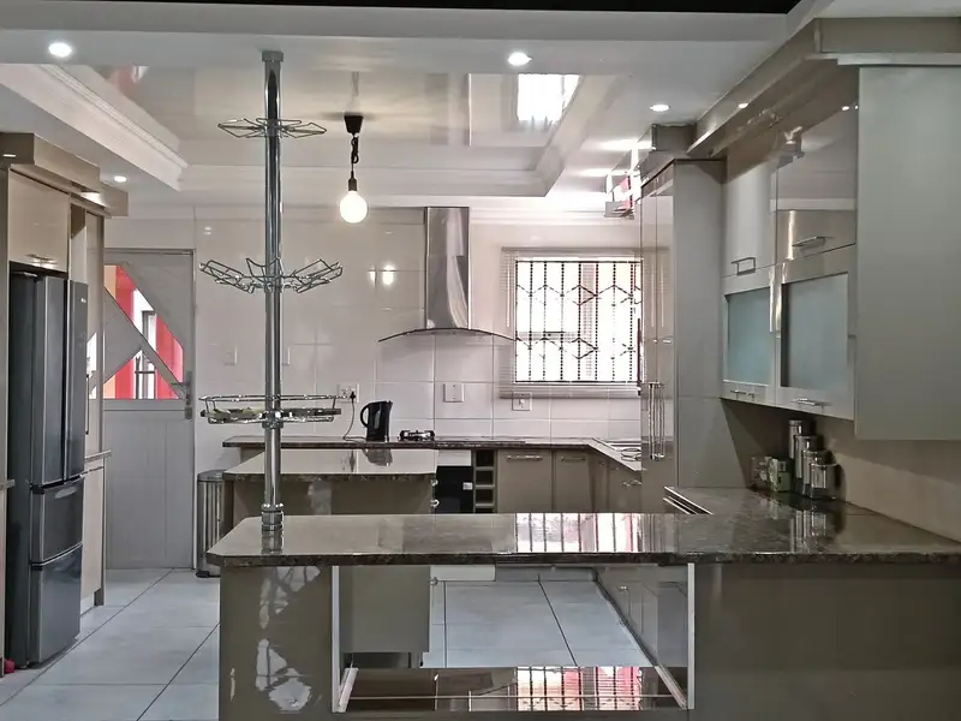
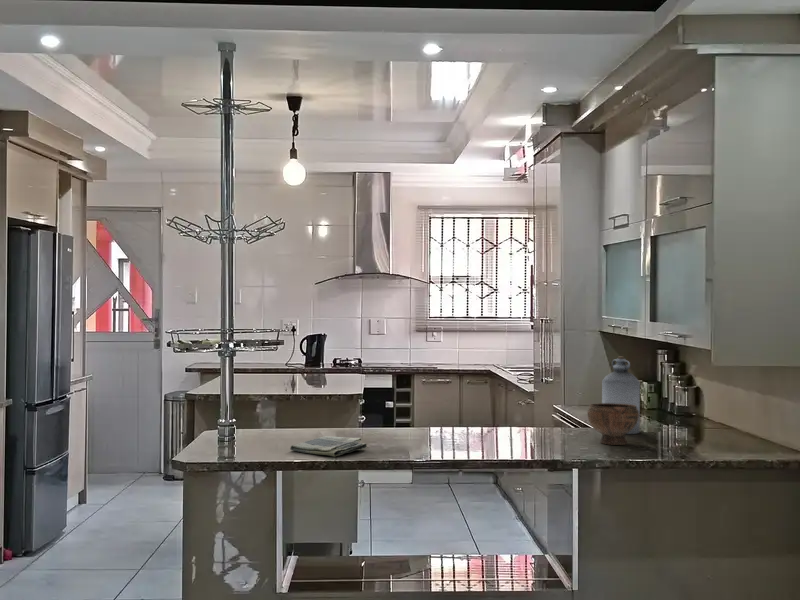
+ dish towel [289,435,368,457]
+ bottle [601,356,641,435]
+ bowl [586,402,639,446]
